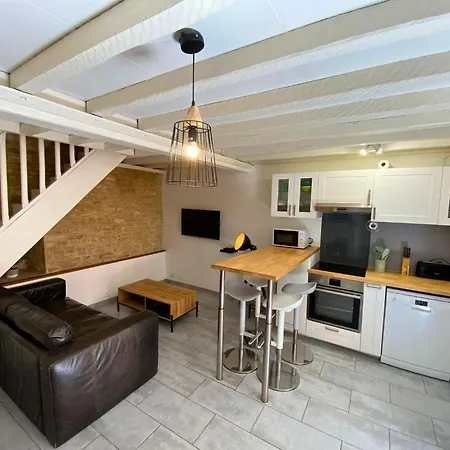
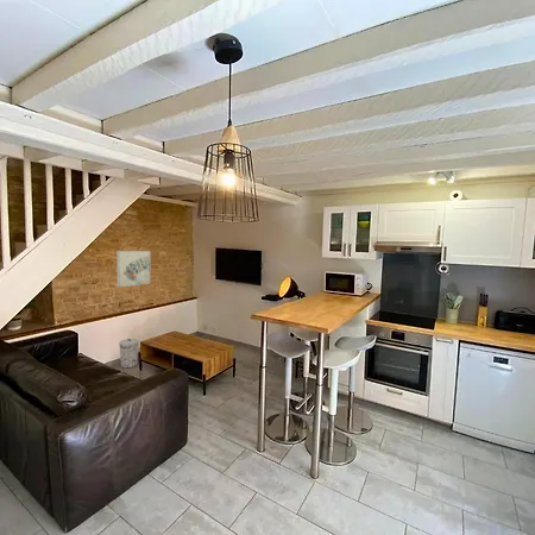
+ wall art [115,250,152,288]
+ trash can [118,338,140,369]
